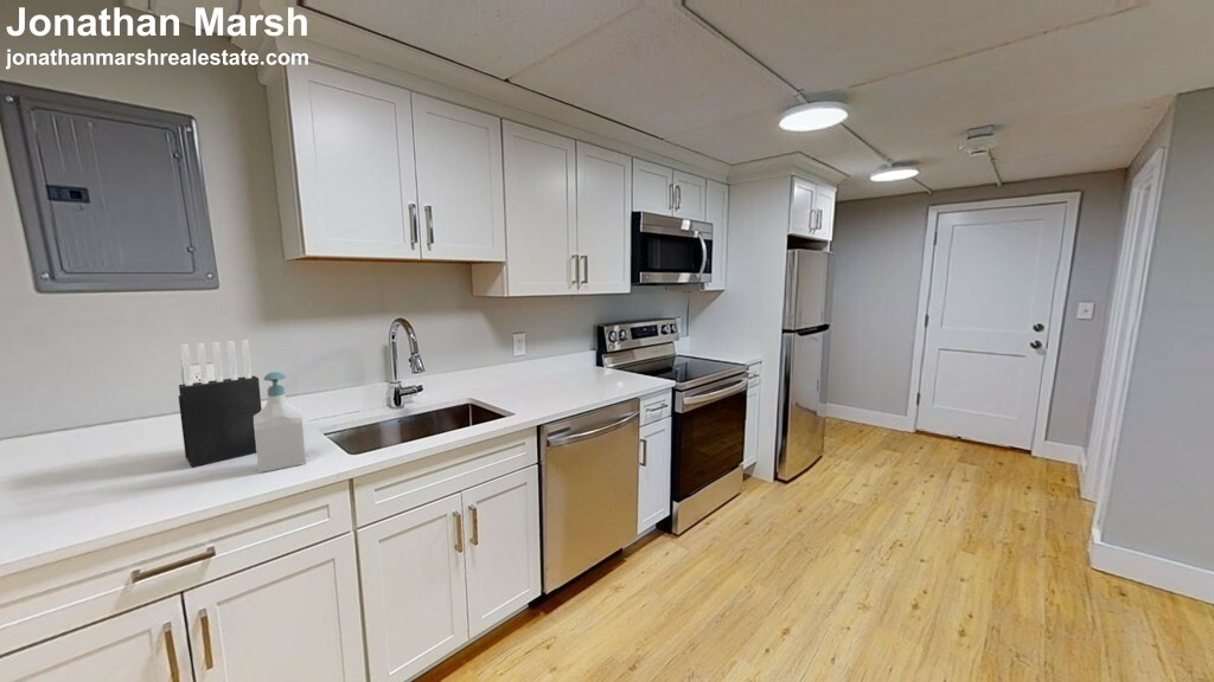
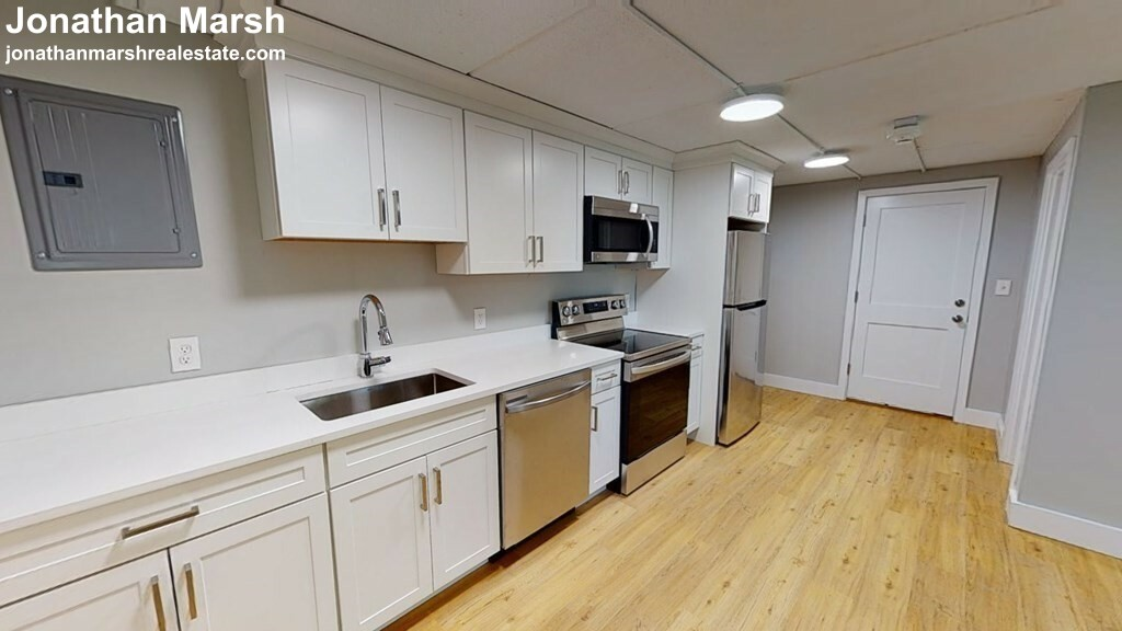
- soap bottle [254,371,307,474]
- knife block [177,339,262,468]
